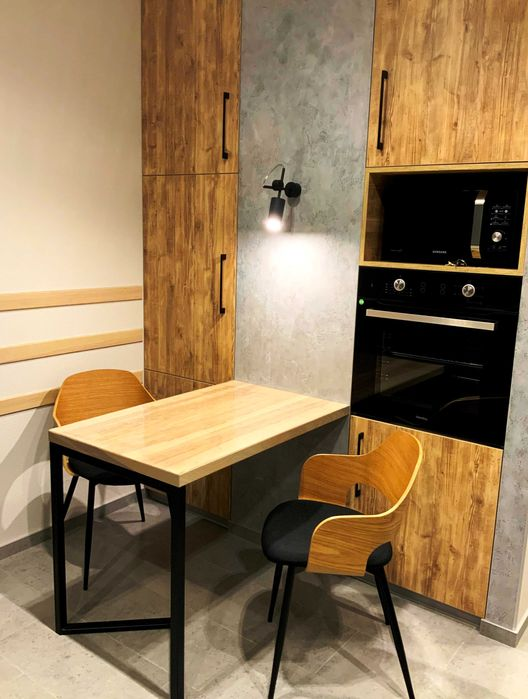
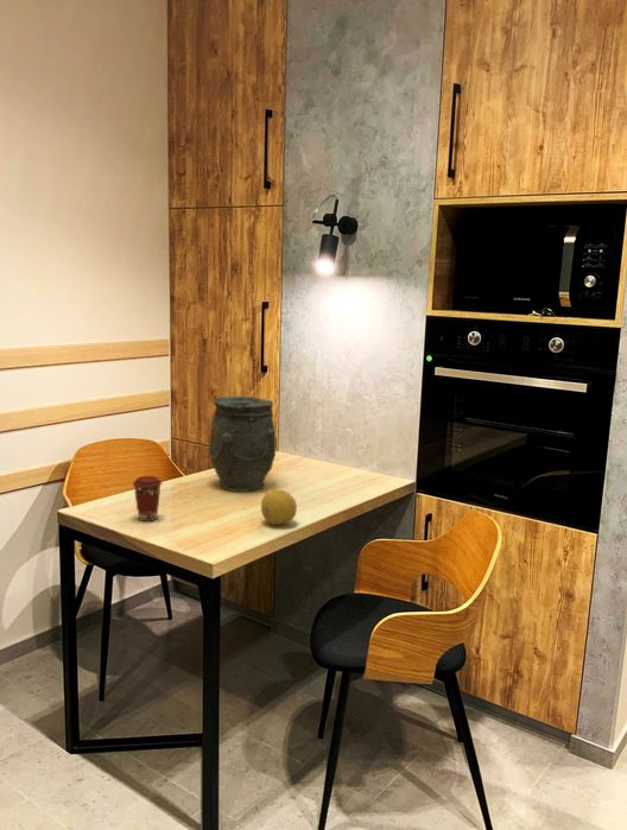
+ coffee cup [132,475,163,522]
+ vase [208,395,277,493]
+ fruit [260,488,298,526]
